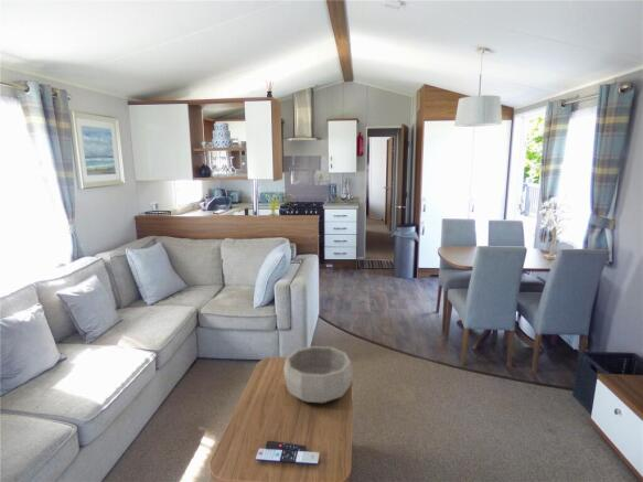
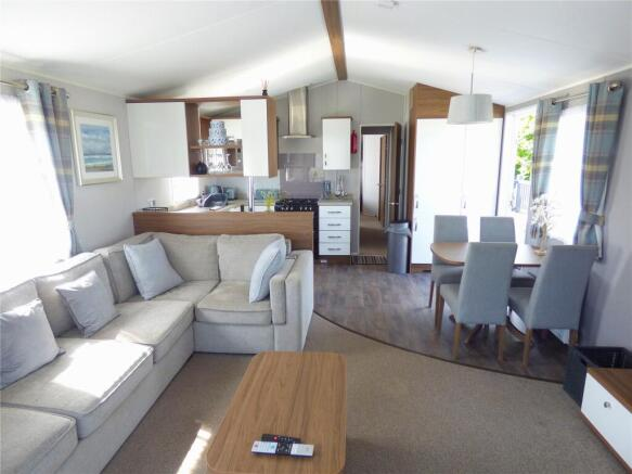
- decorative bowl [282,345,354,404]
